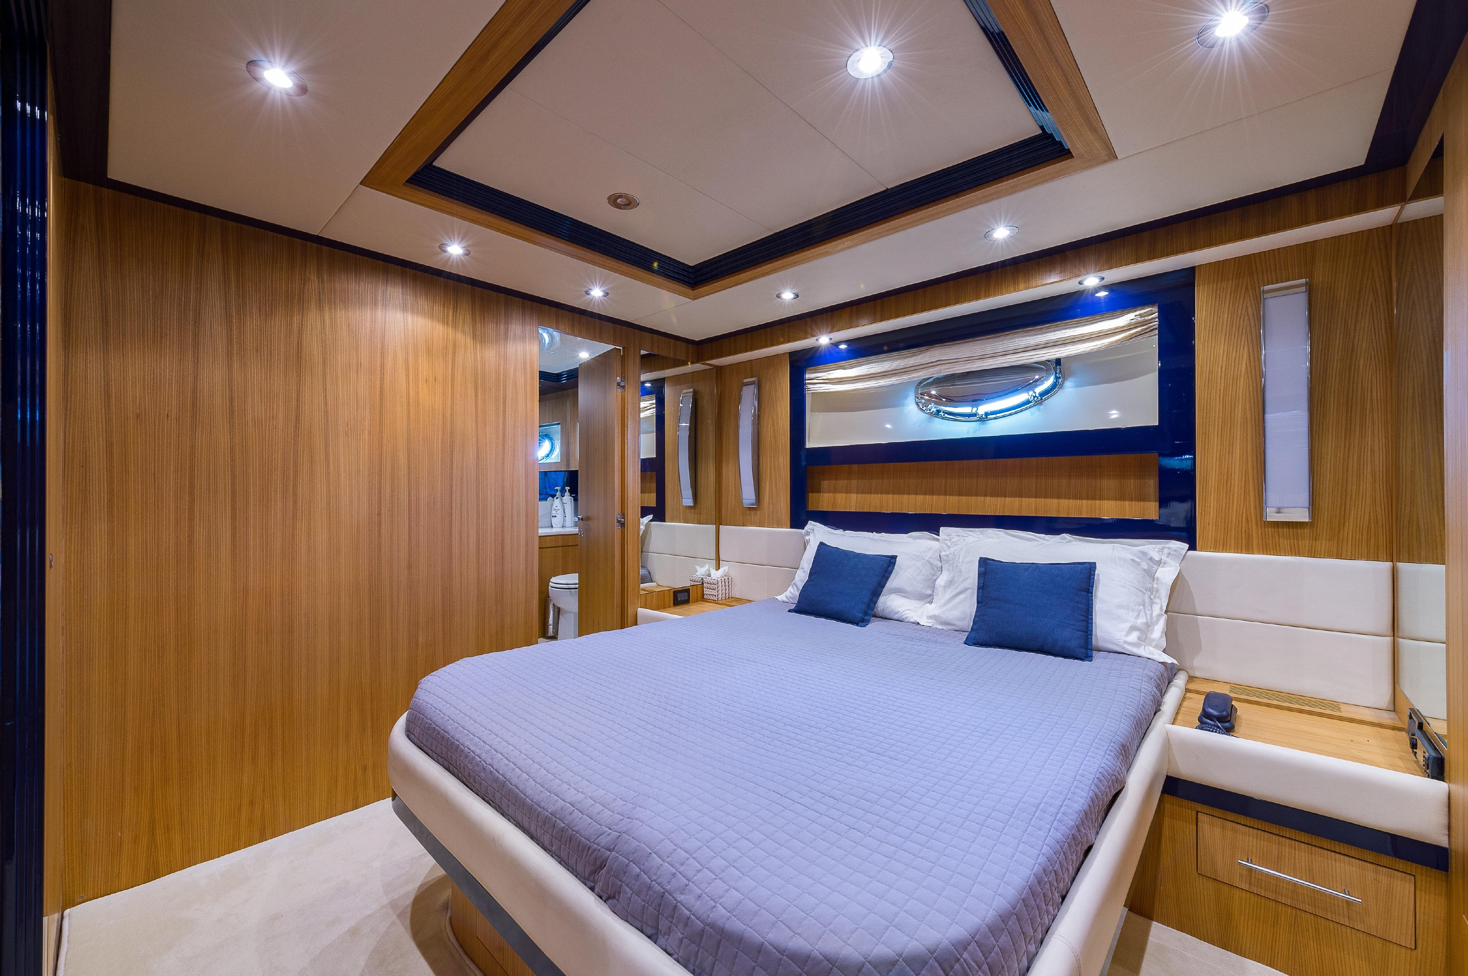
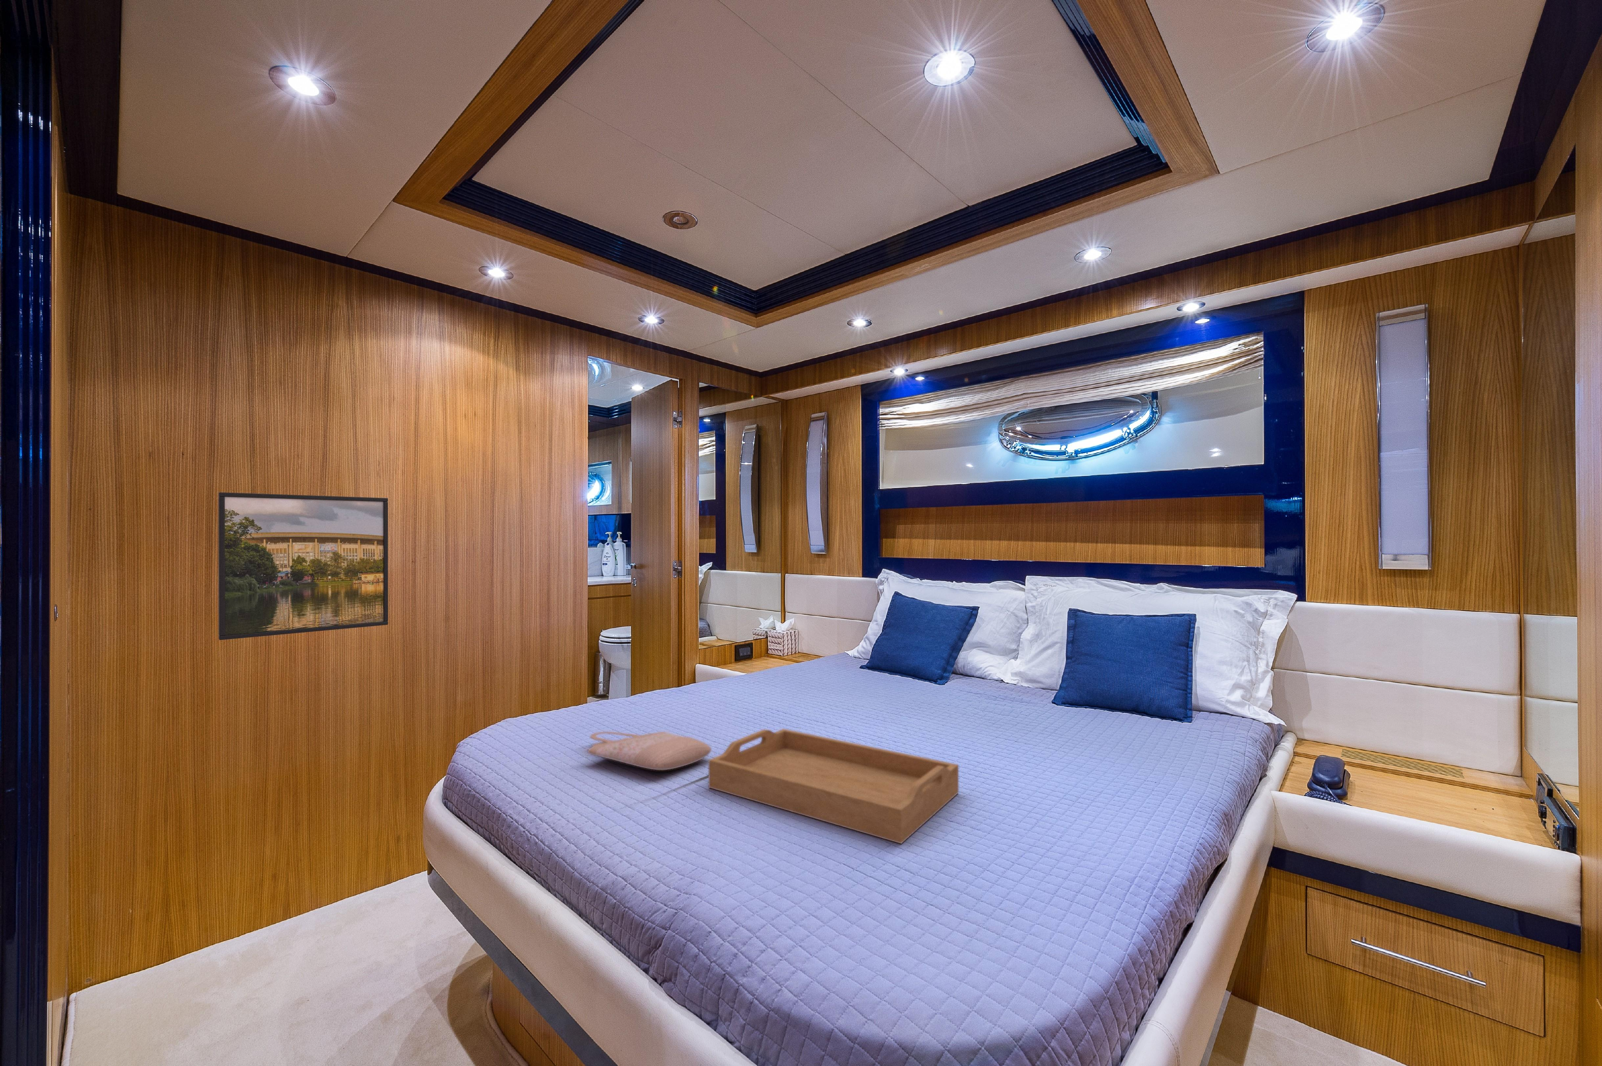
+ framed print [218,491,389,640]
+ shopping bag [584,730,712,771]
+ serving tray [708,728,959,845]
